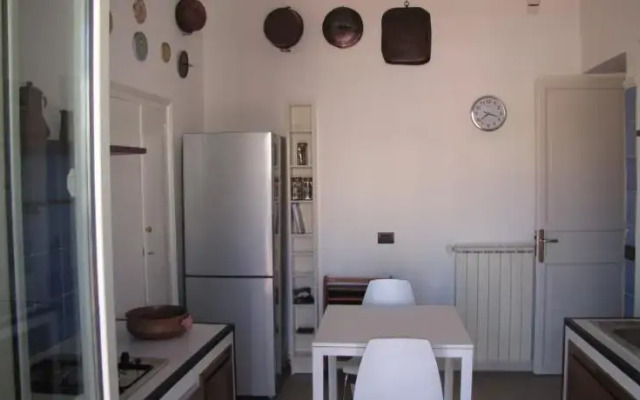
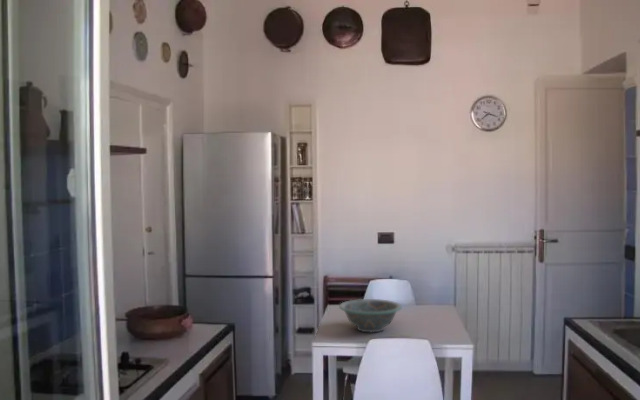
+ decorative bowl [338,298,403,333]
